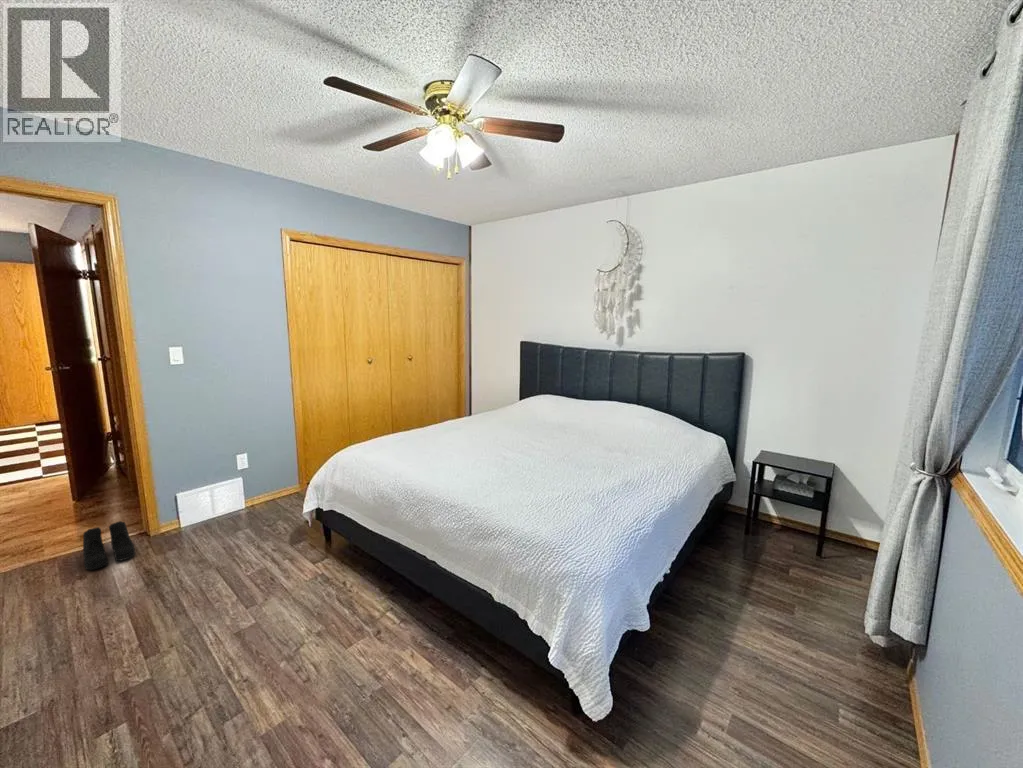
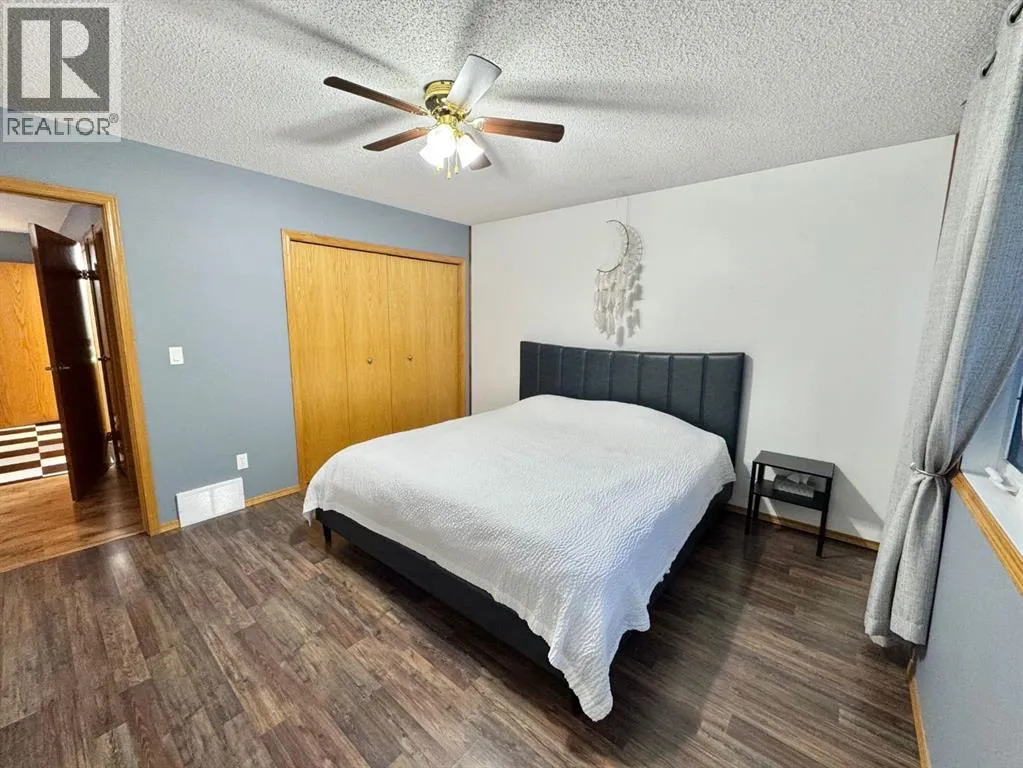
- boots [82,520,136,571]
